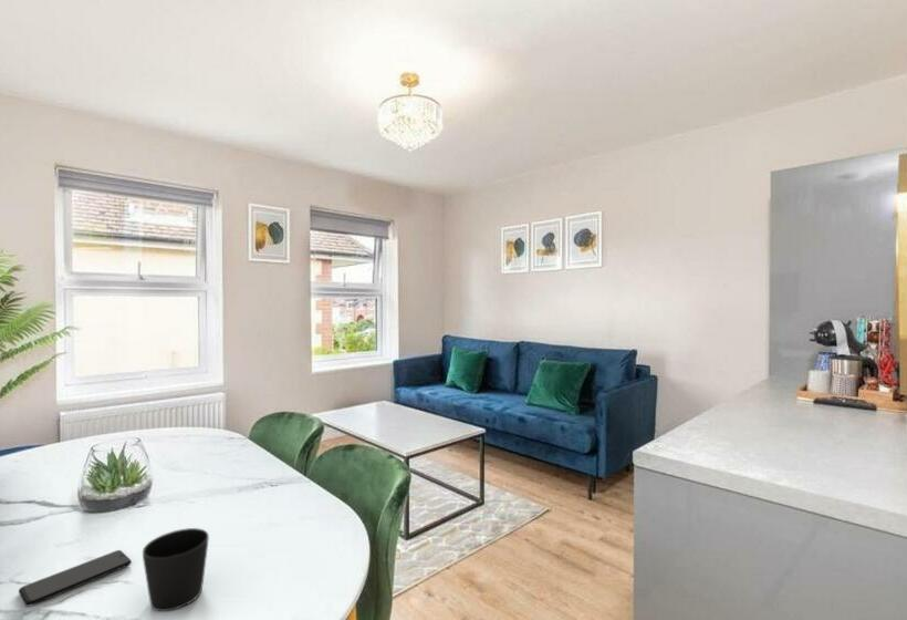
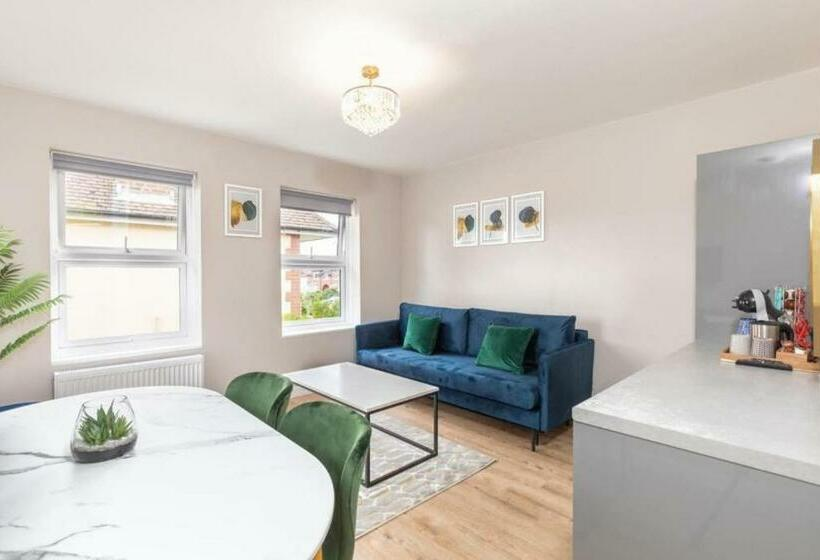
- smartphone [18,549,133,608]
- cup [142,527,210,612]
